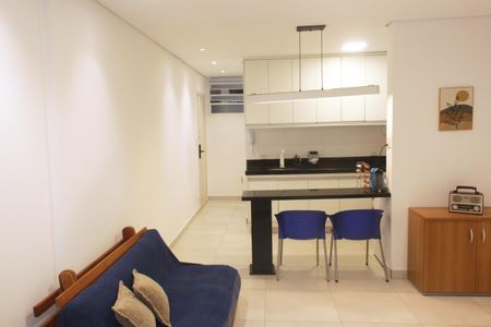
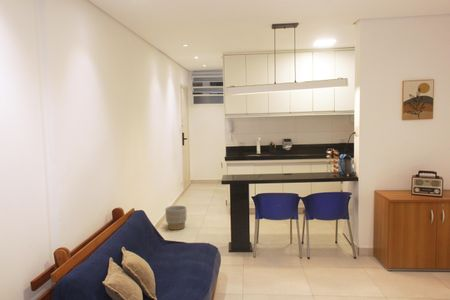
+ planter [164,205,187,231]
